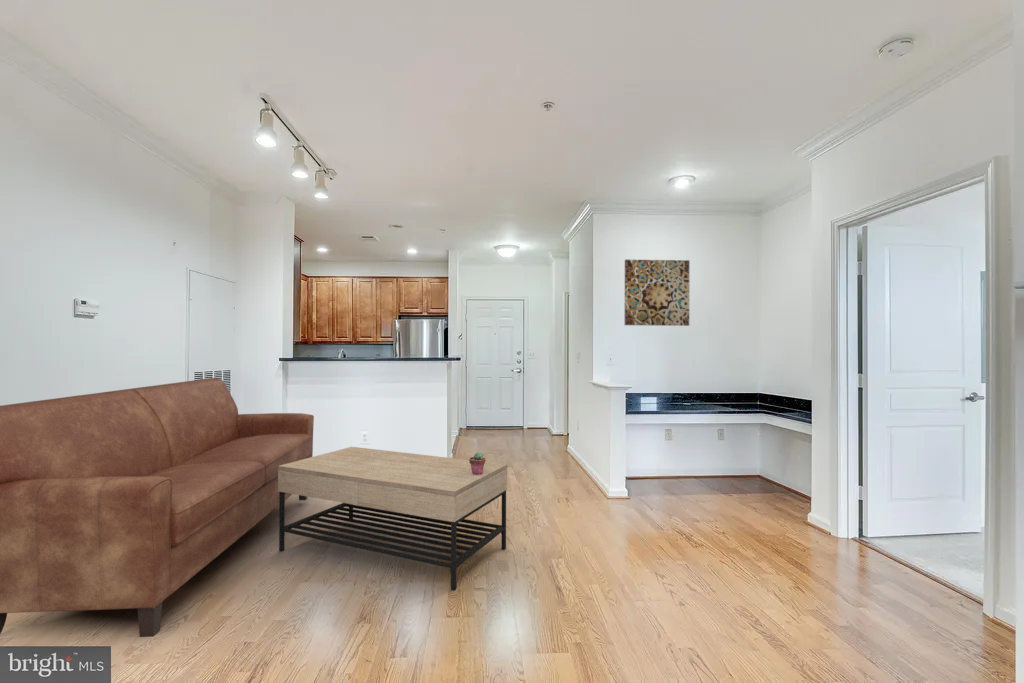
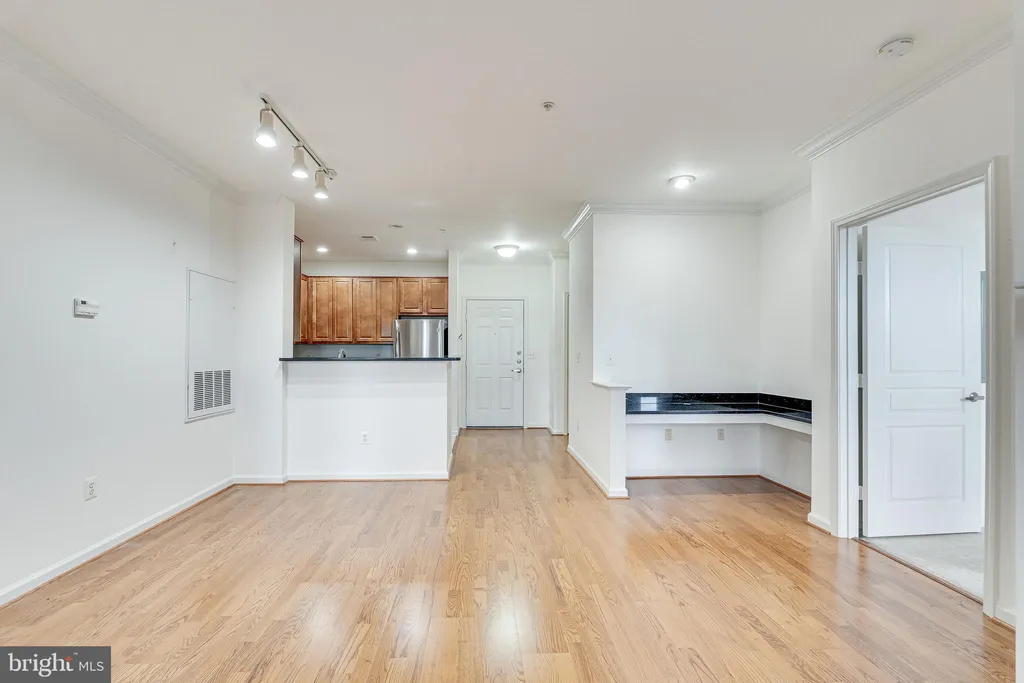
- coffee table [278,446,508,592]
- potted succulent [468,451,487,475]
- wall art [624,259,690,327]
- sofa [0,377,315,638]
